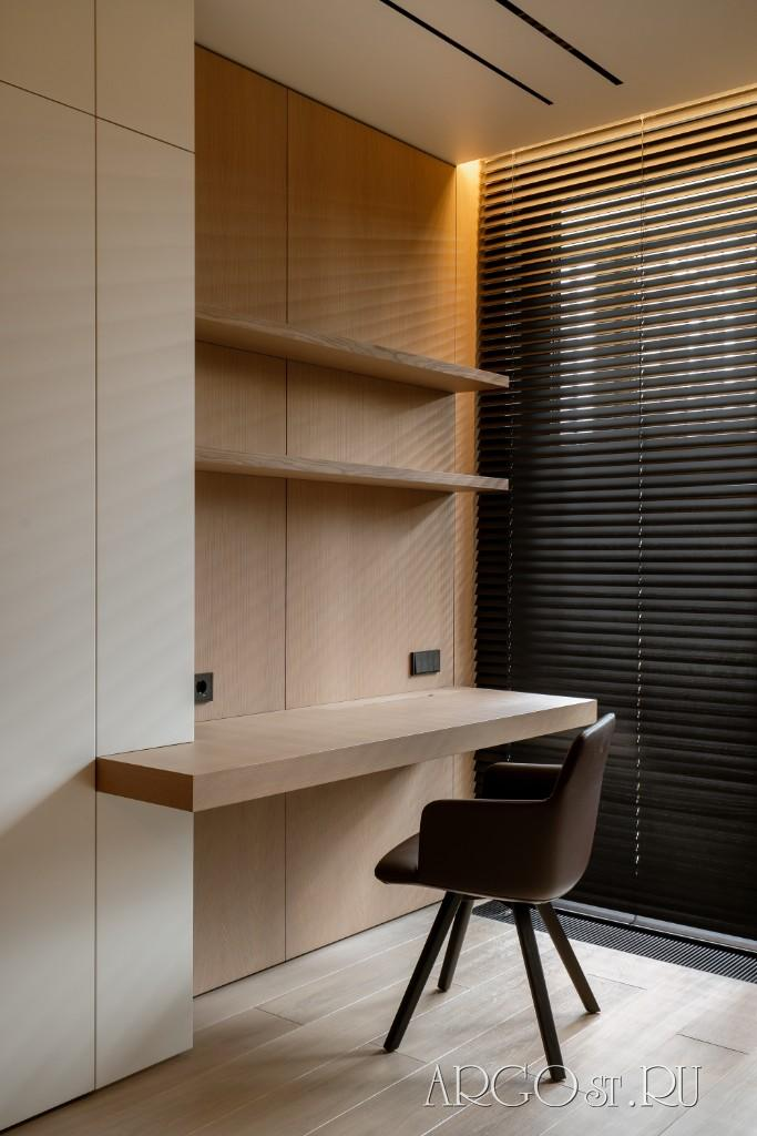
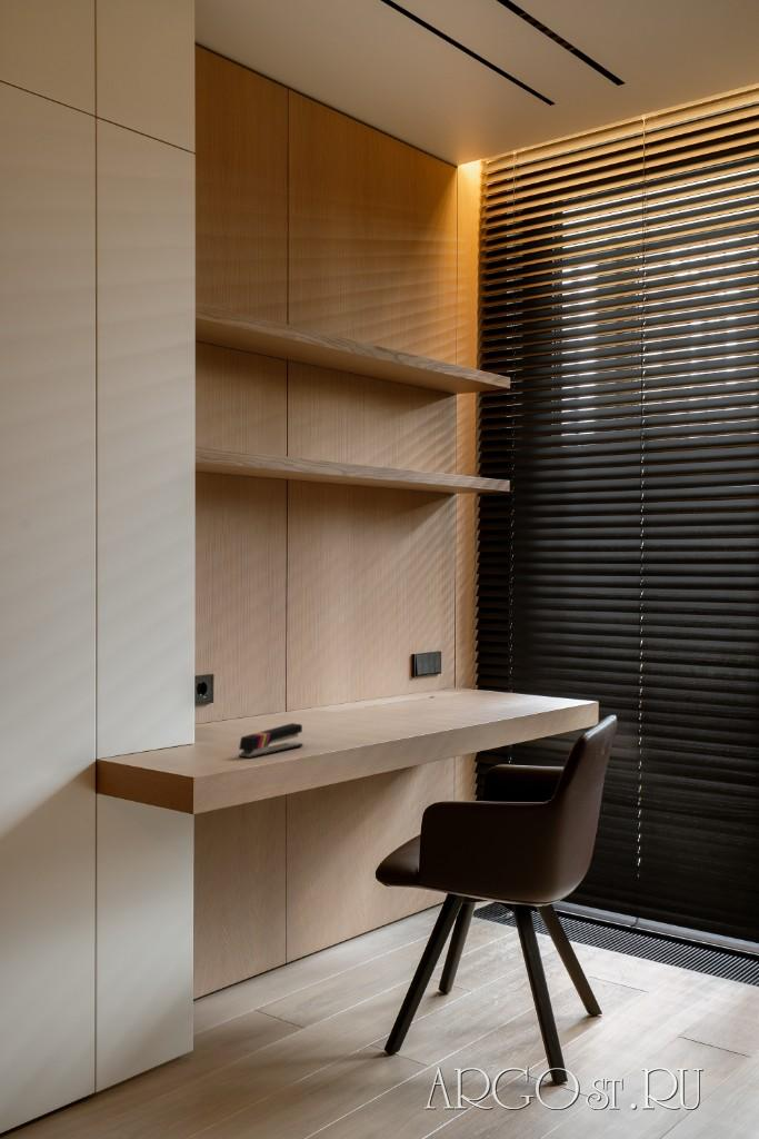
+ stapler [238,722,304,760]
